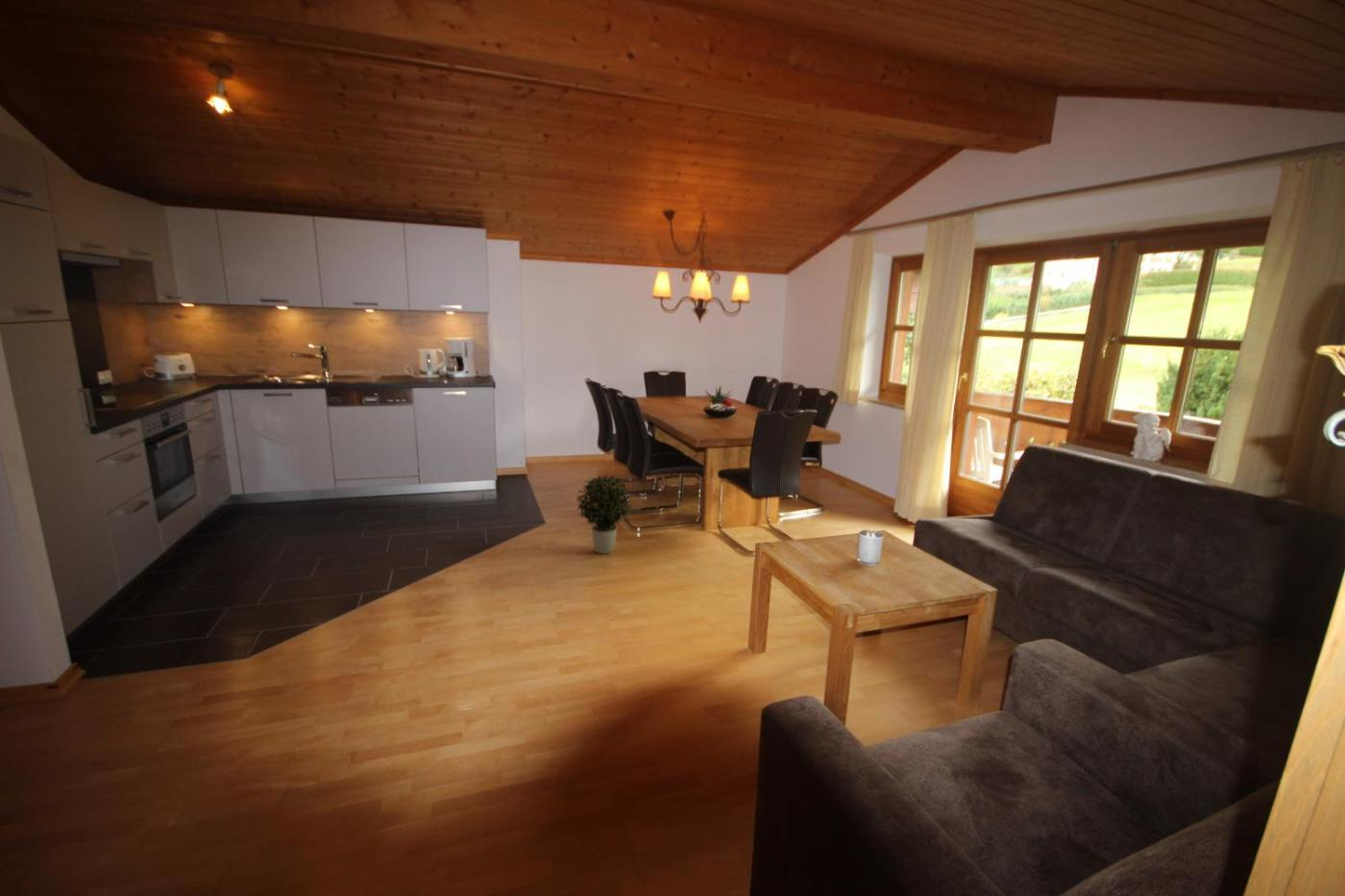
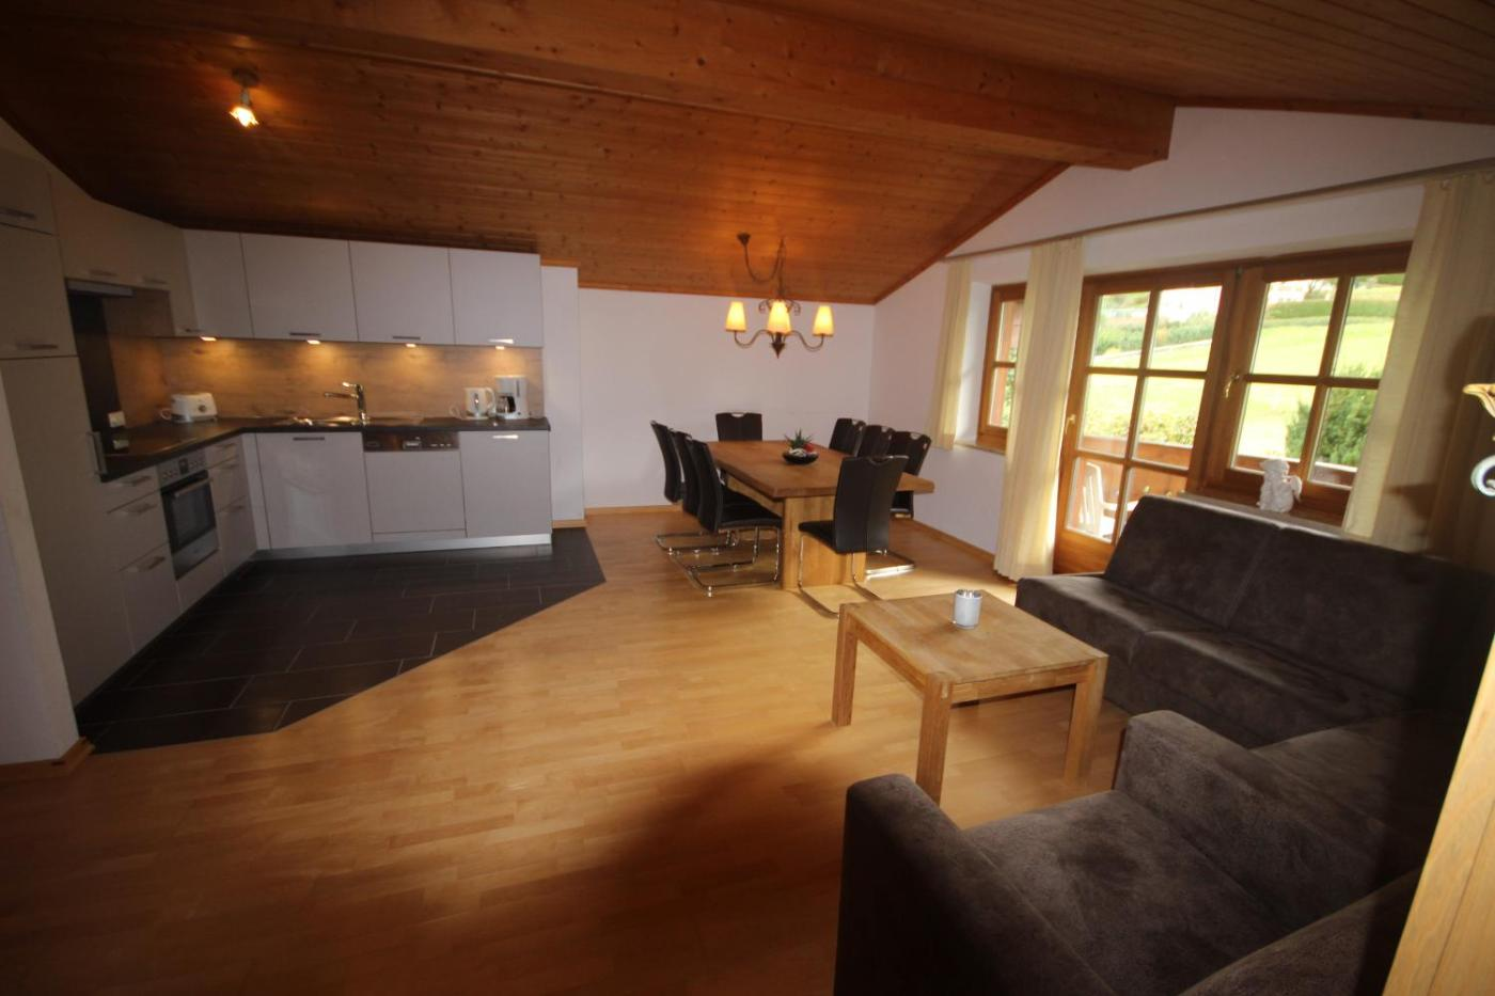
- potted plant [576,474,634,555]
